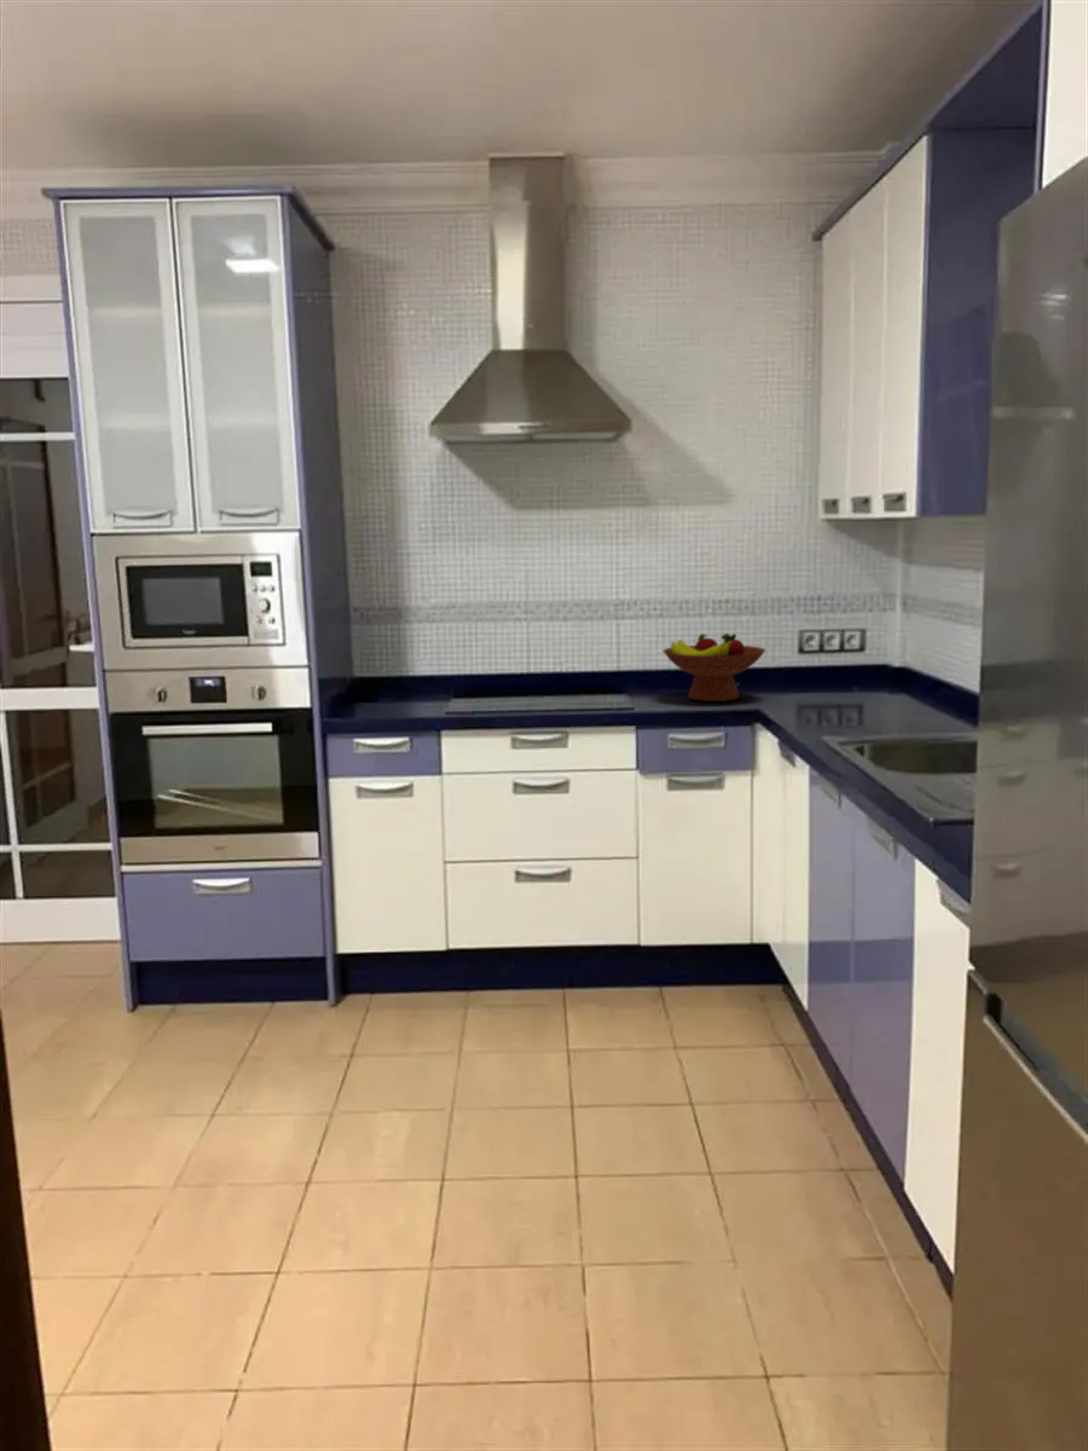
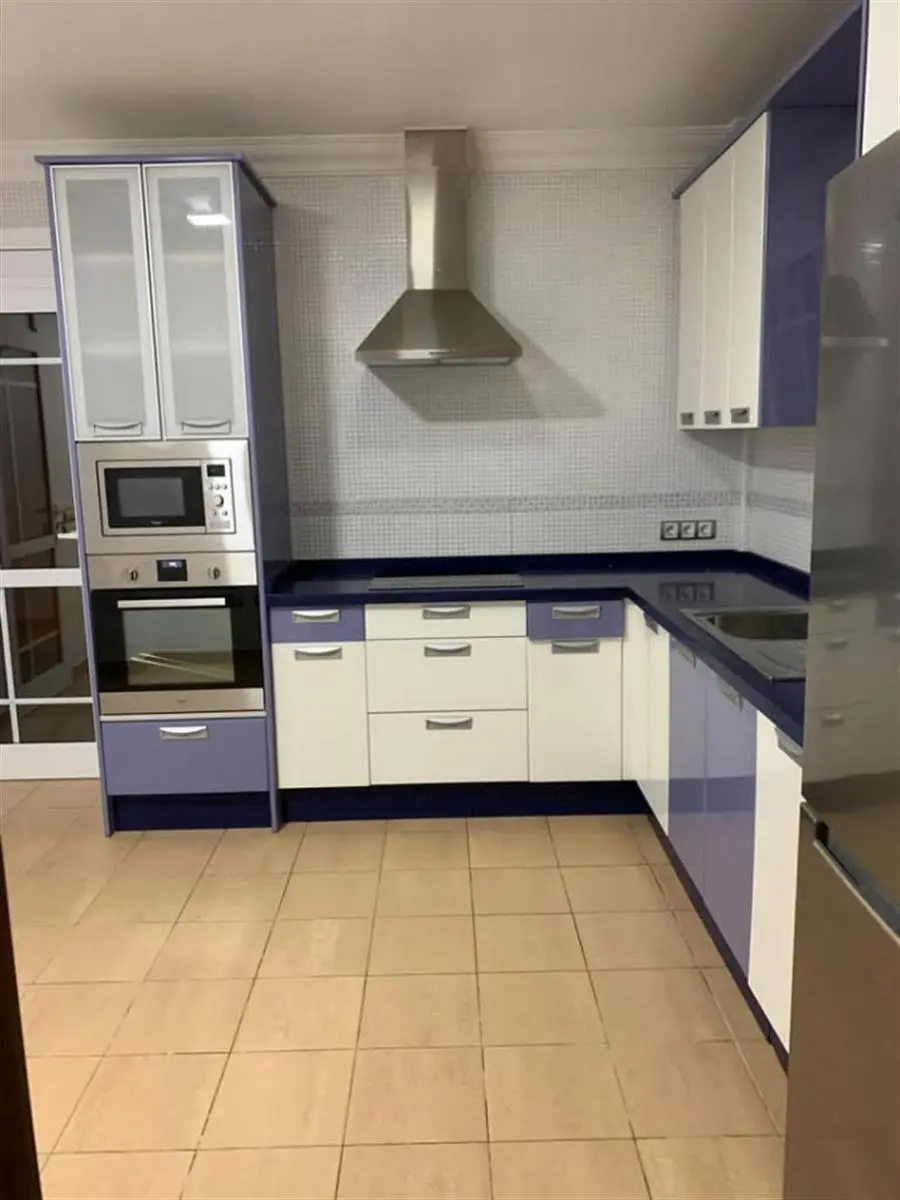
- fruit bowl [661,632,766,703]
